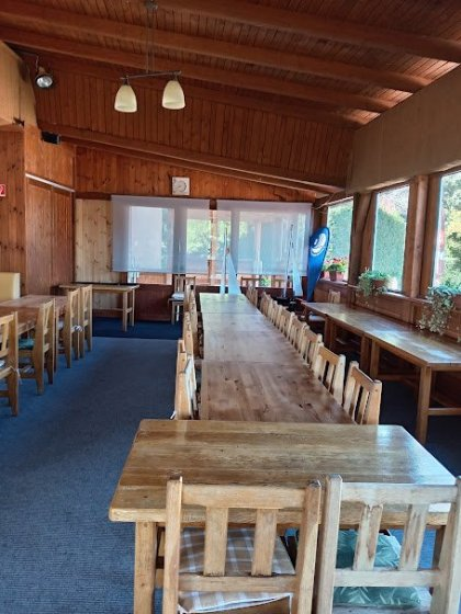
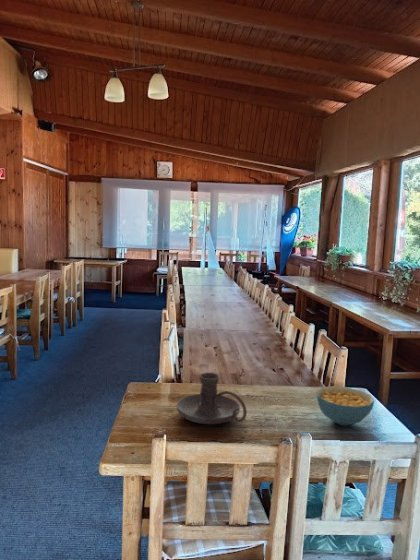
+ candle holder [176,372,248,425]
+ cereal bowl [315,385,375,426]
